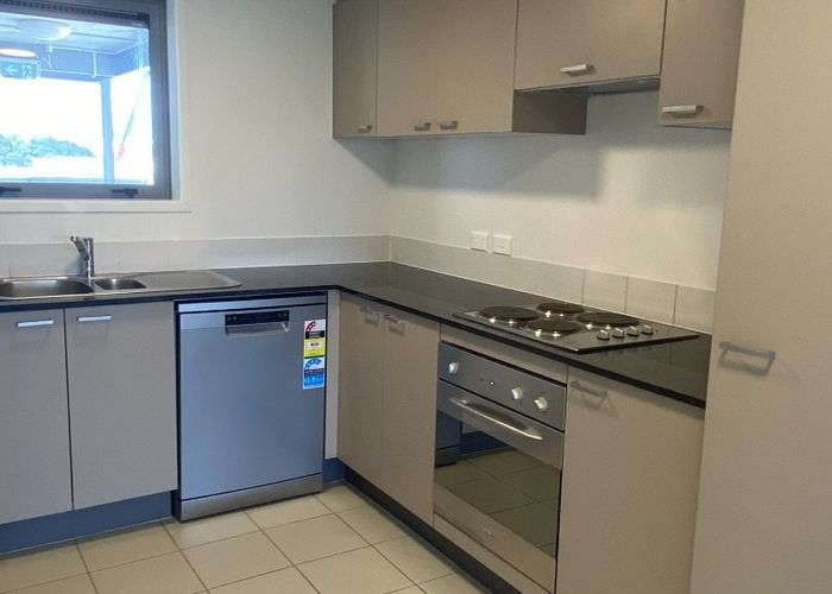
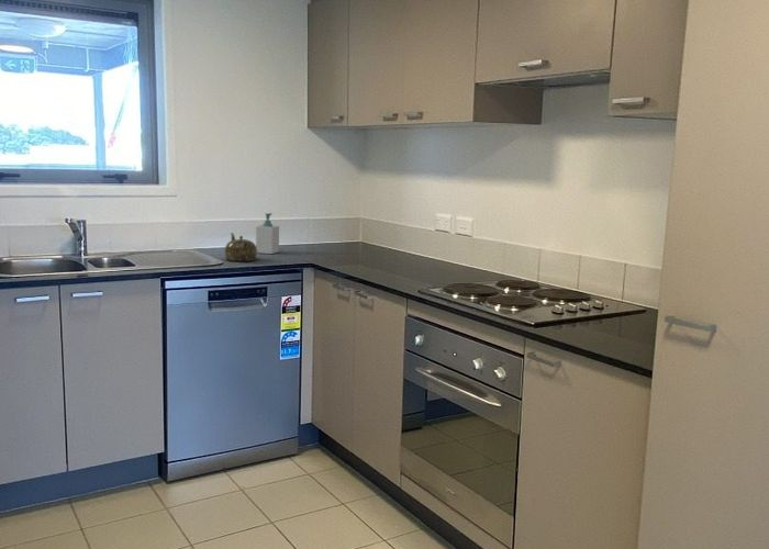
+ teapot [223,232,258,262]
+ soap bottle [255,212,280,255]
